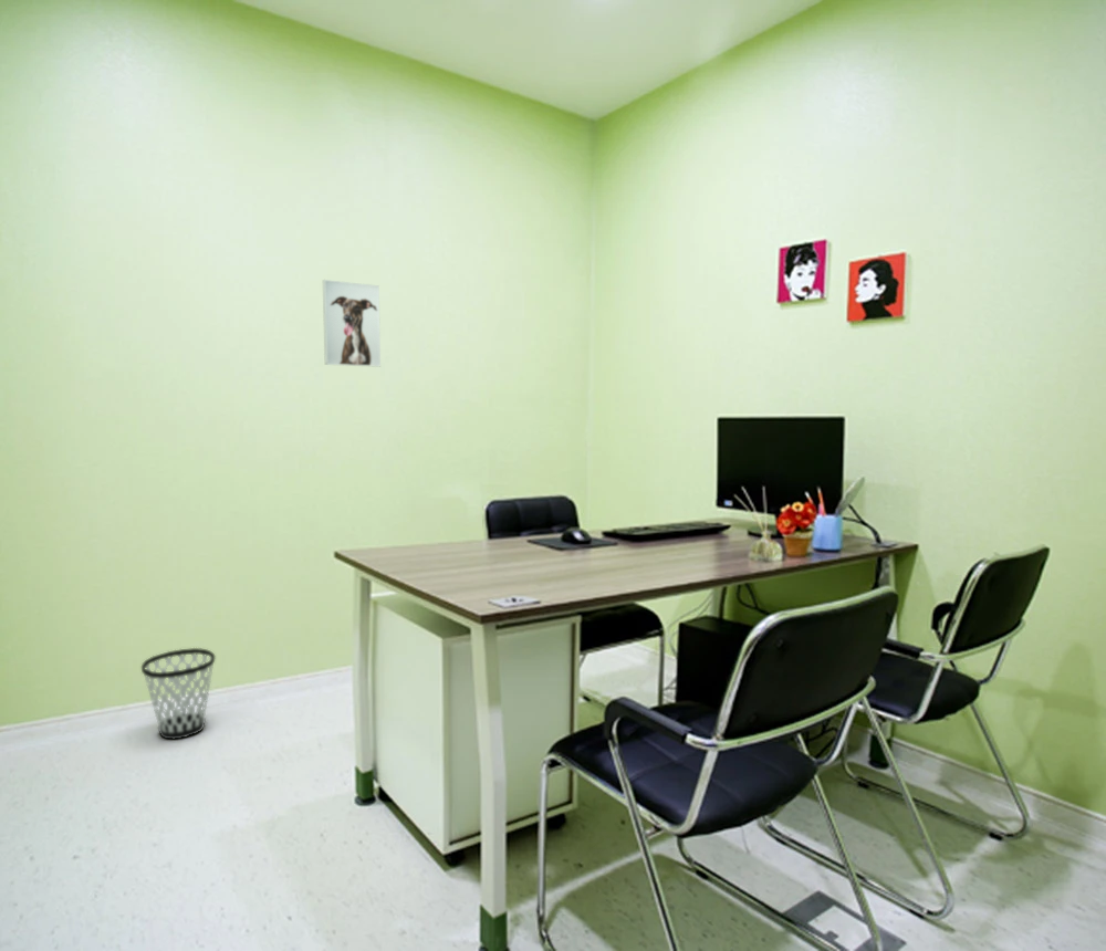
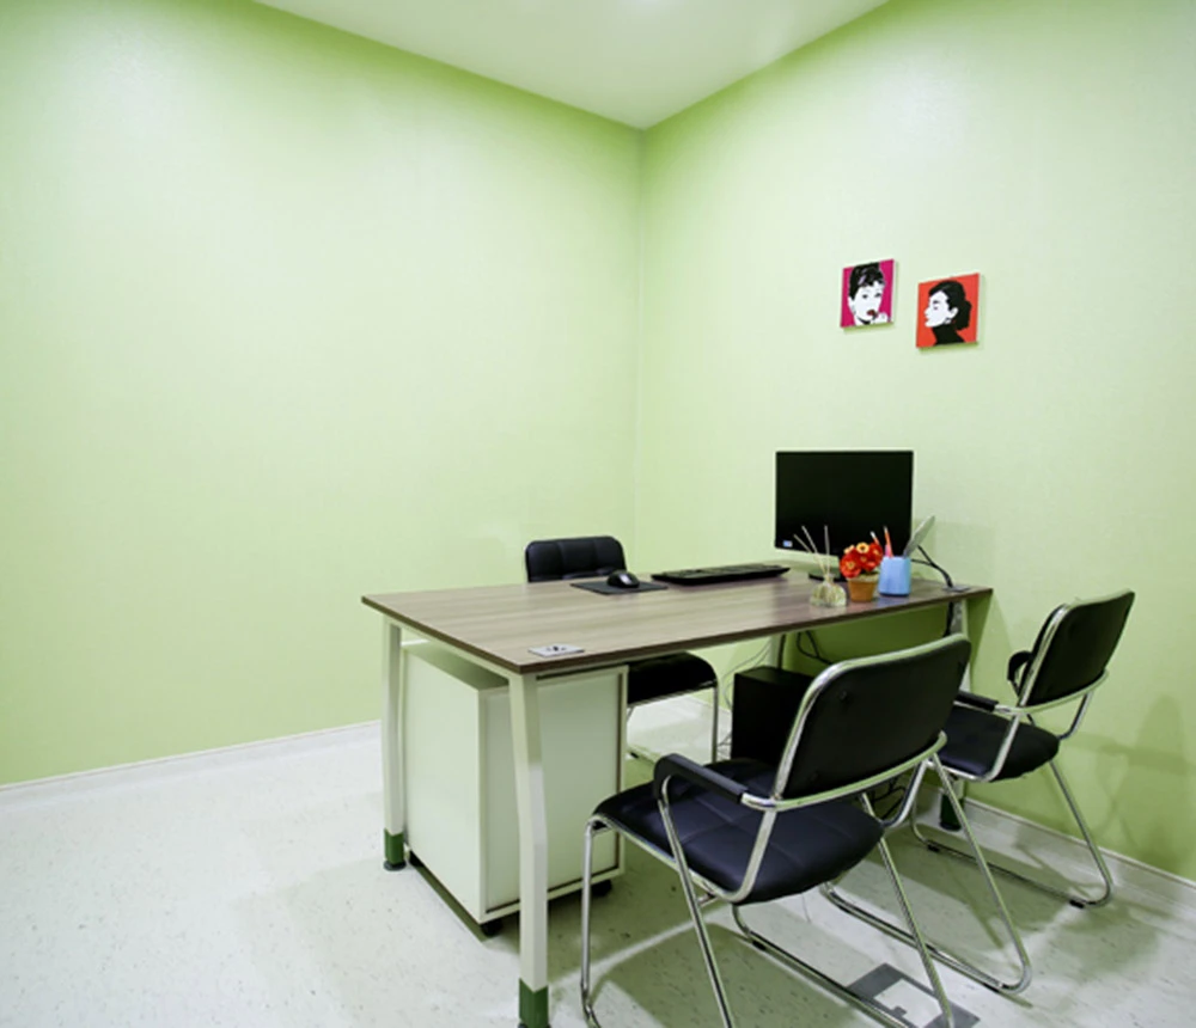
- wastebasket [140,647,217,741]
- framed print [322,279,382,368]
